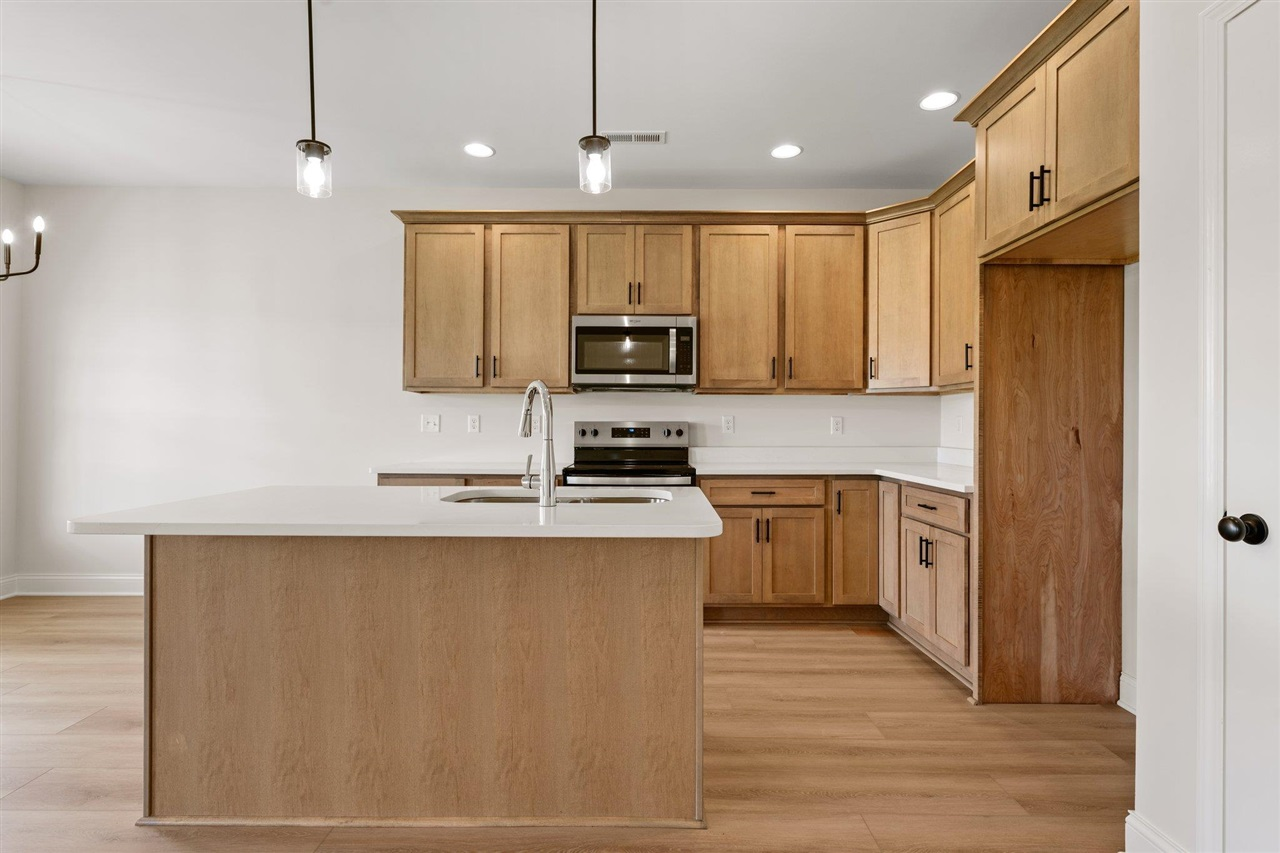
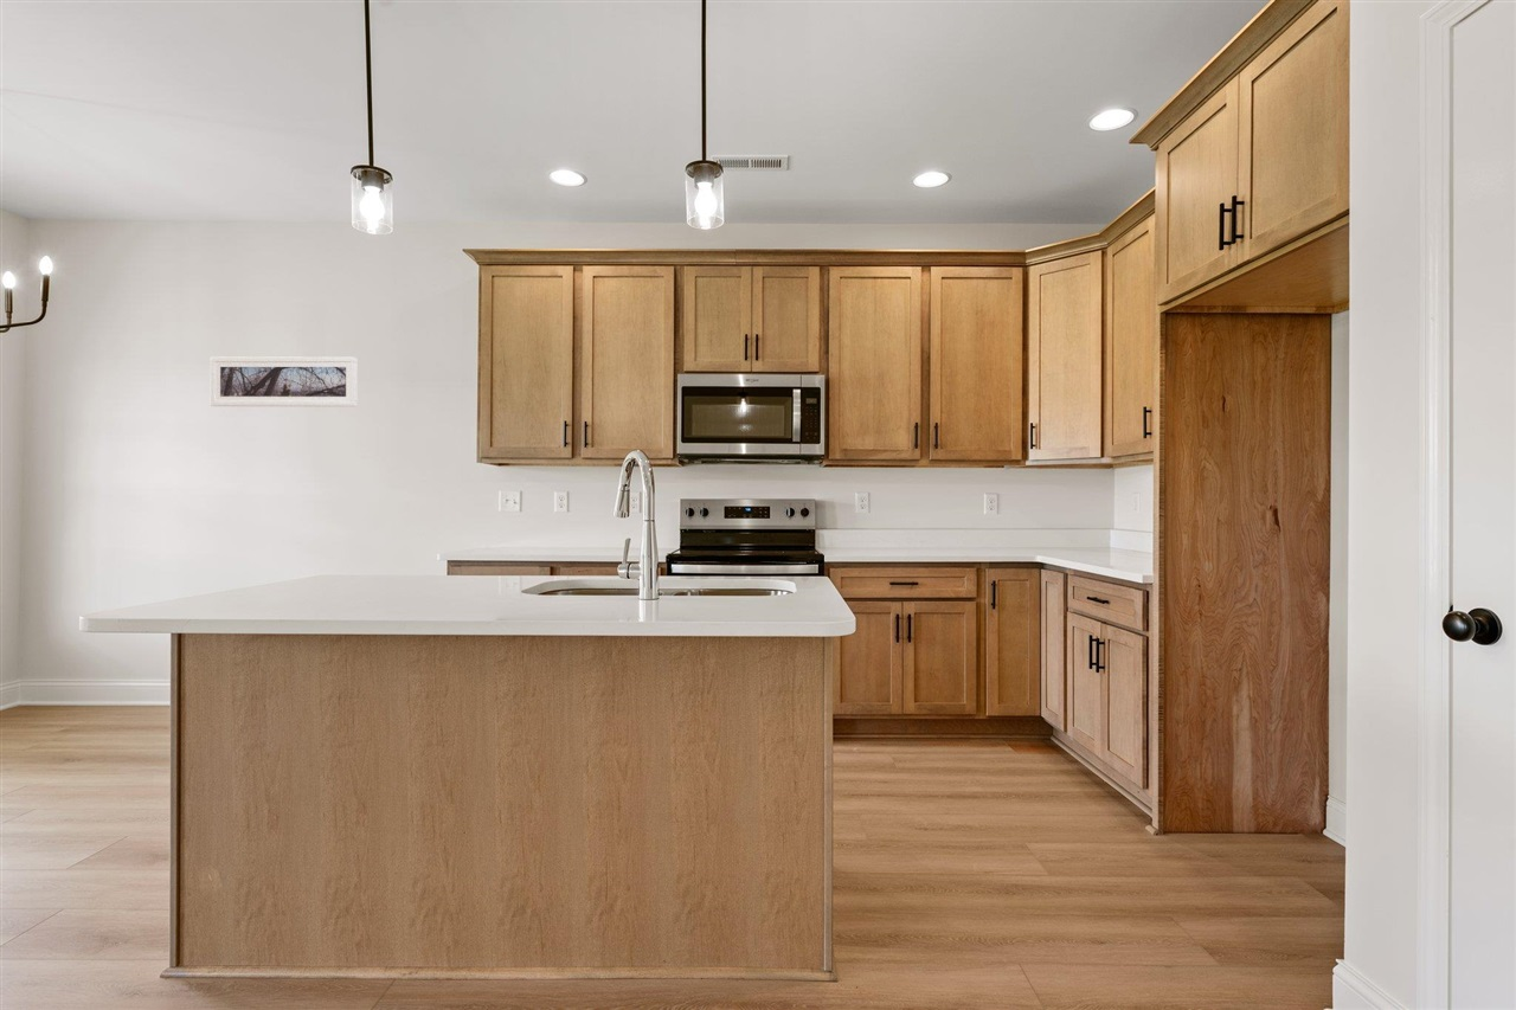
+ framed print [210,356,358,407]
